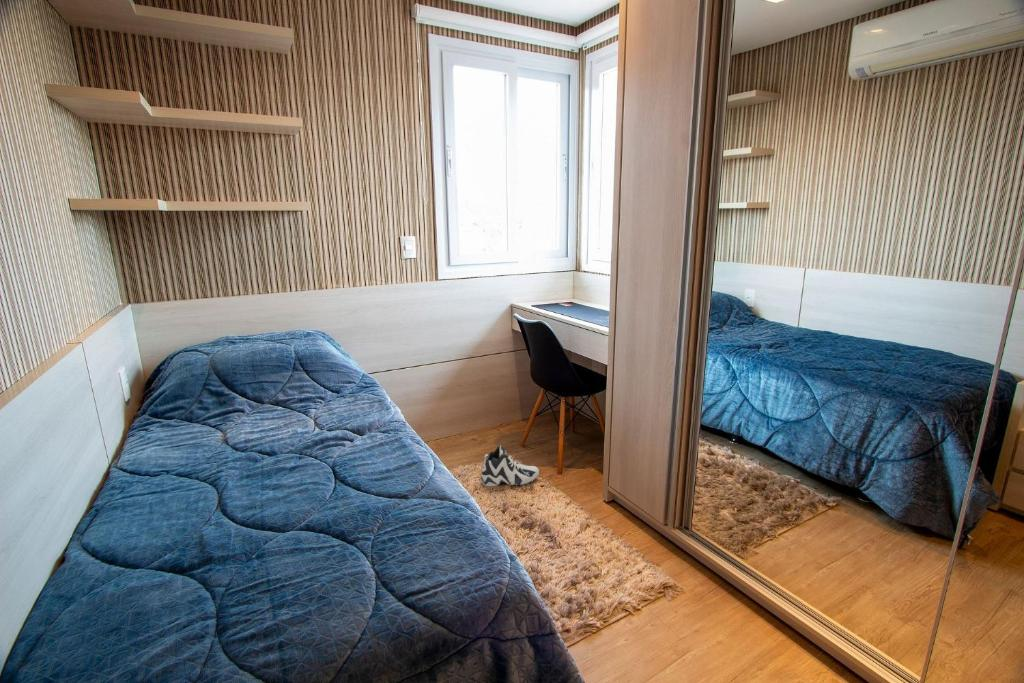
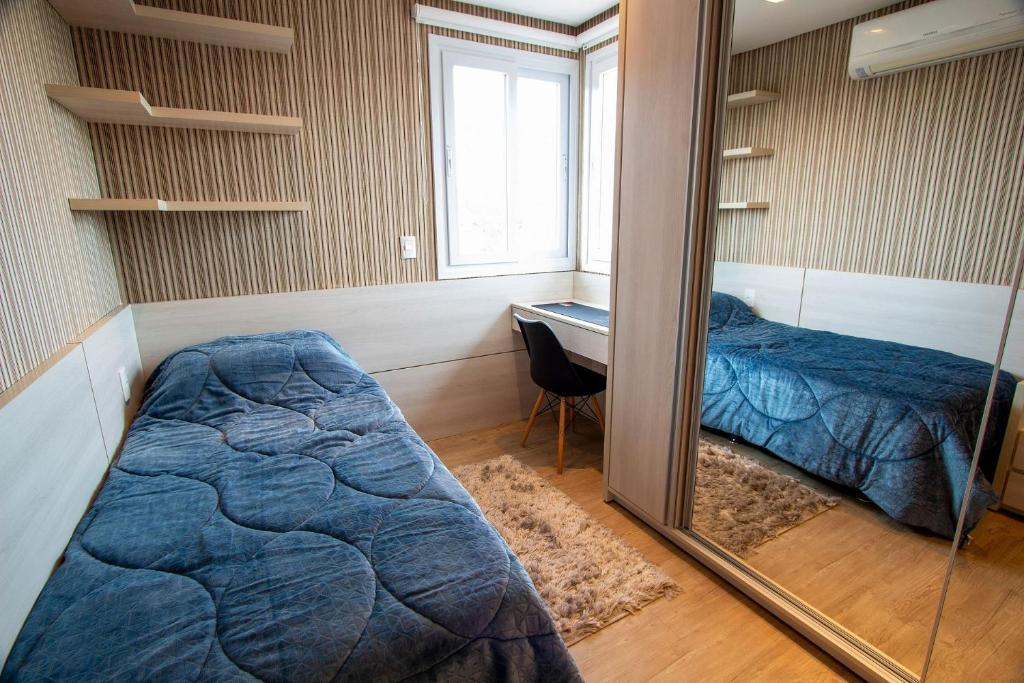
- sneaker [480,444,540,487]
